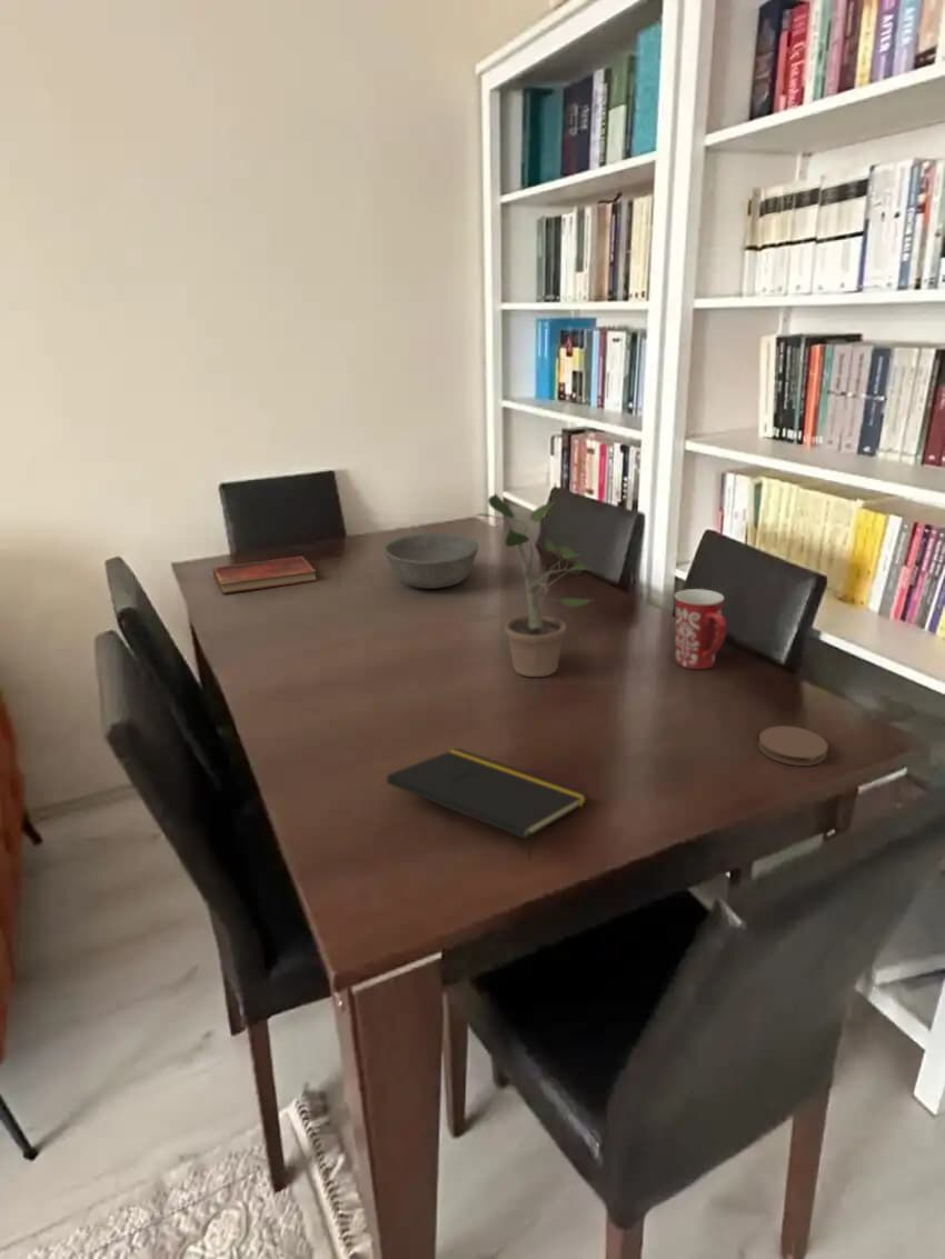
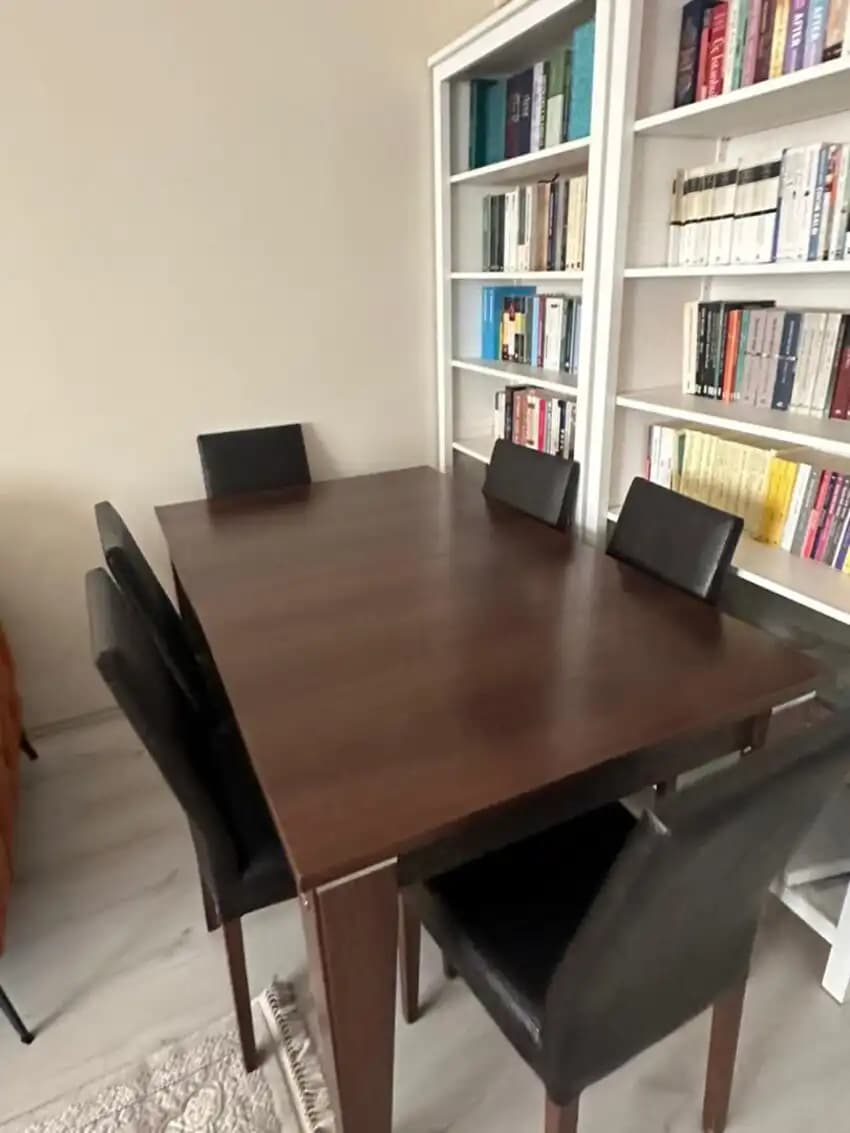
- notepad [386,748,588,862]
- potted plant [474,492,595,678]
- diary [211,556,319,594]
- mug [674,588,727,670]
- bowl [384,532,480,590]
- coaster [757,725,829,767]
